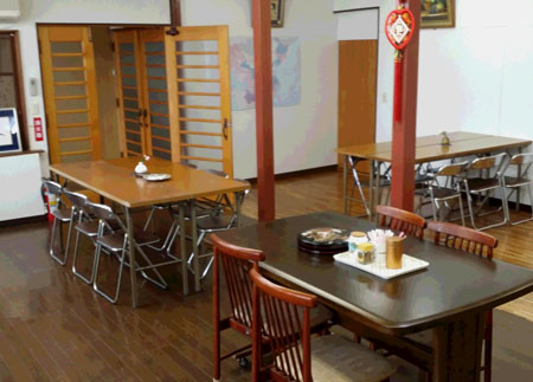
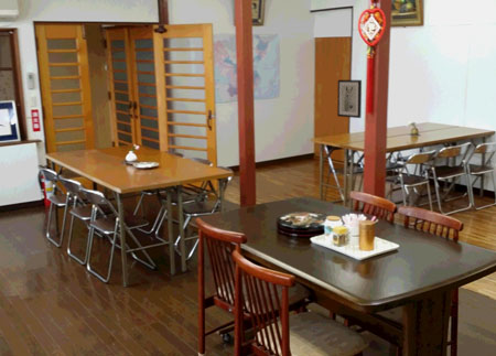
+ wall art [336,79,363,119]
